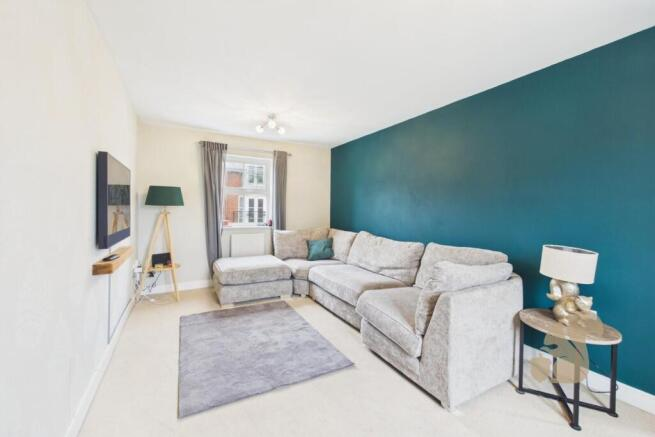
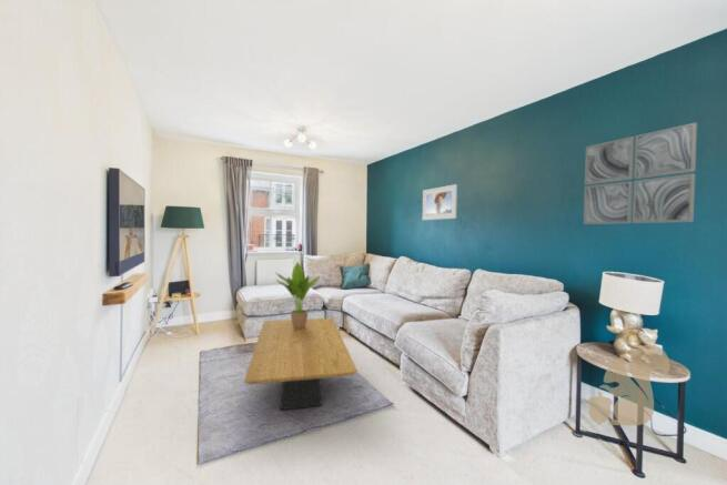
+ wall art [583,121,698,225]
+ coffee table [243,317,359,411]
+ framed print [422,183,458,221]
+ potted plant [274,261,321,329]
